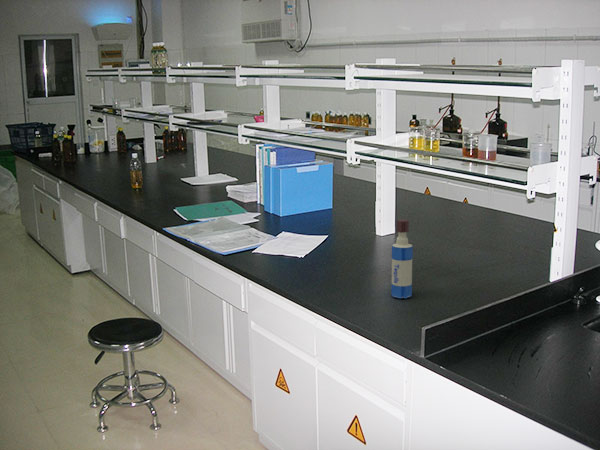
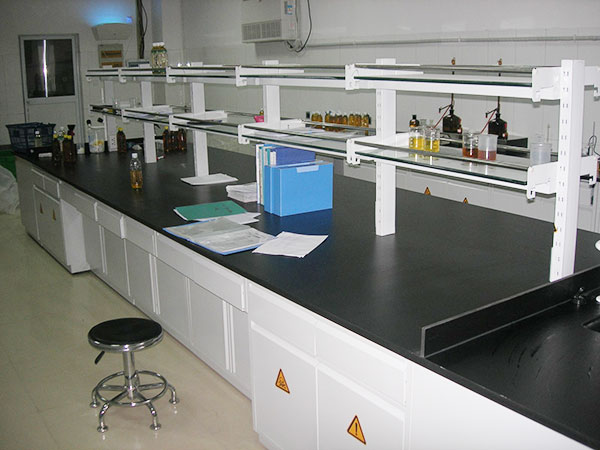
- tequila bottle [390,219,414,299]
